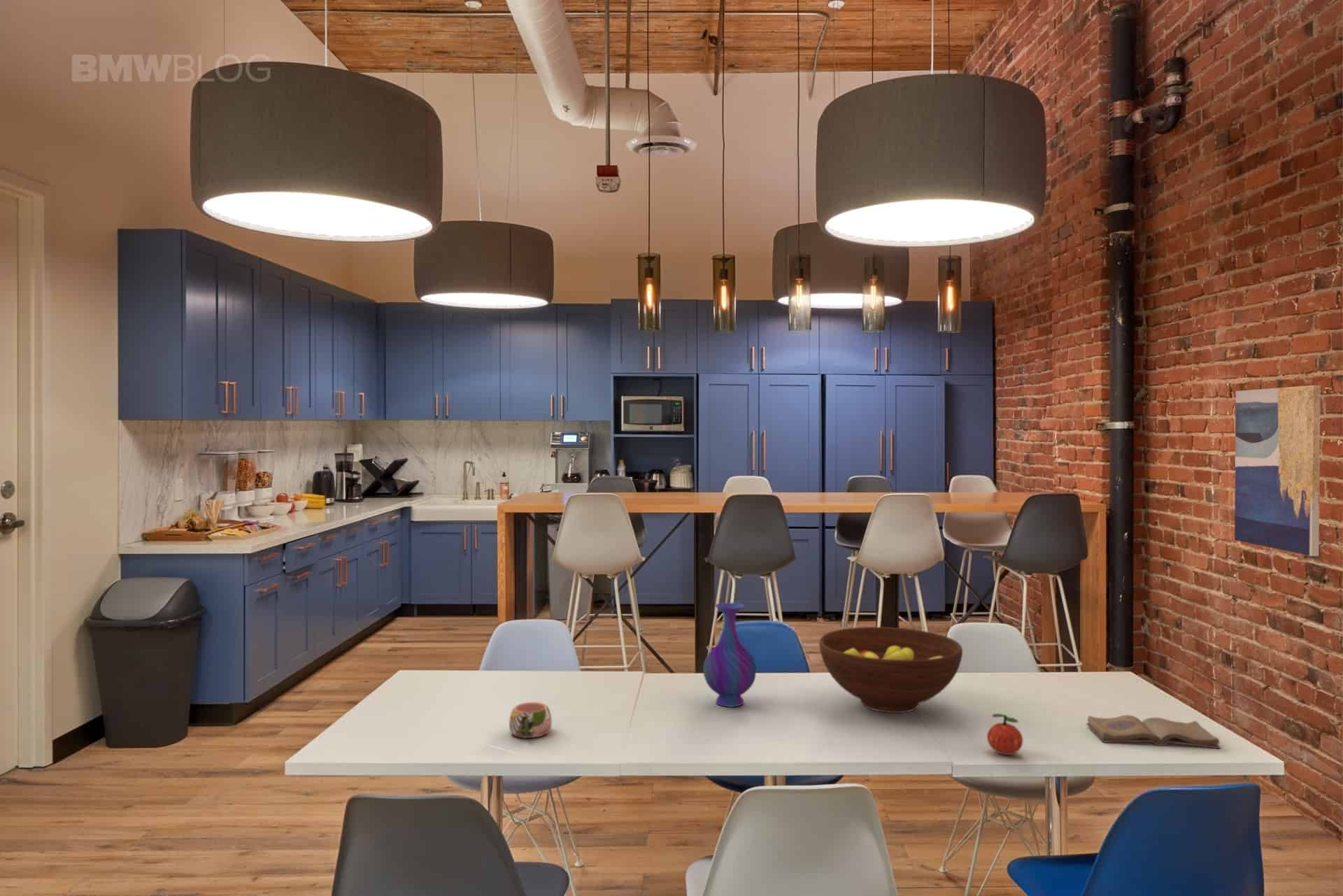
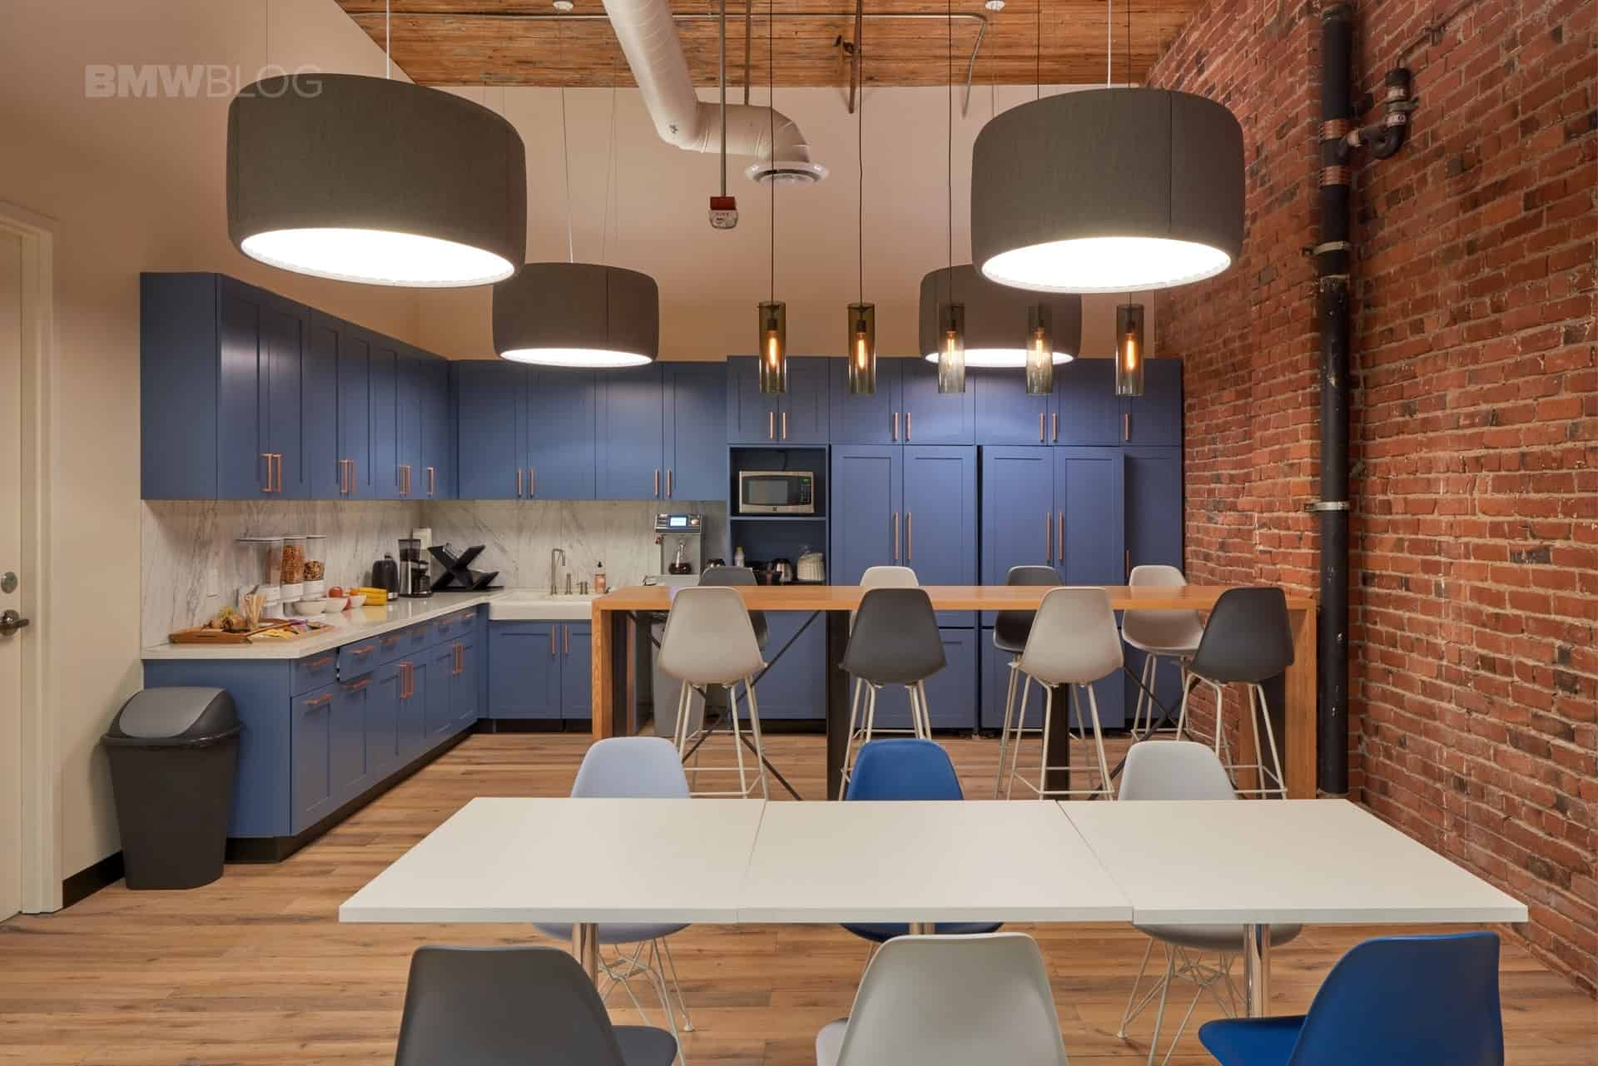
- wall art [1234,385,1321,557]
- vase [702,602,757,708]
- mug [509,702,553,739]
- diary [1086,714,1221,749]
- fruit bowl [818,626,963,713]
- apple [986,713,1024,755]
